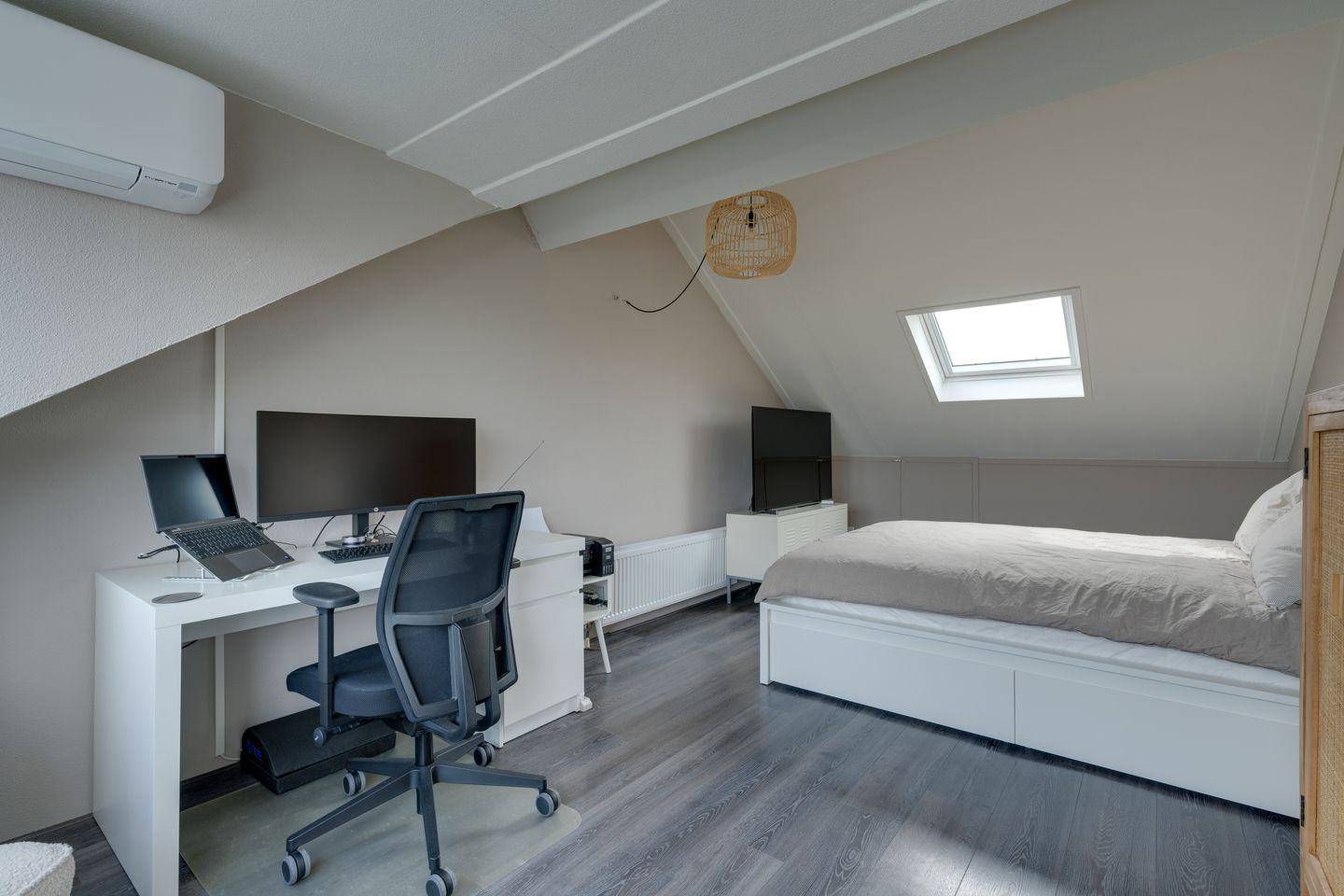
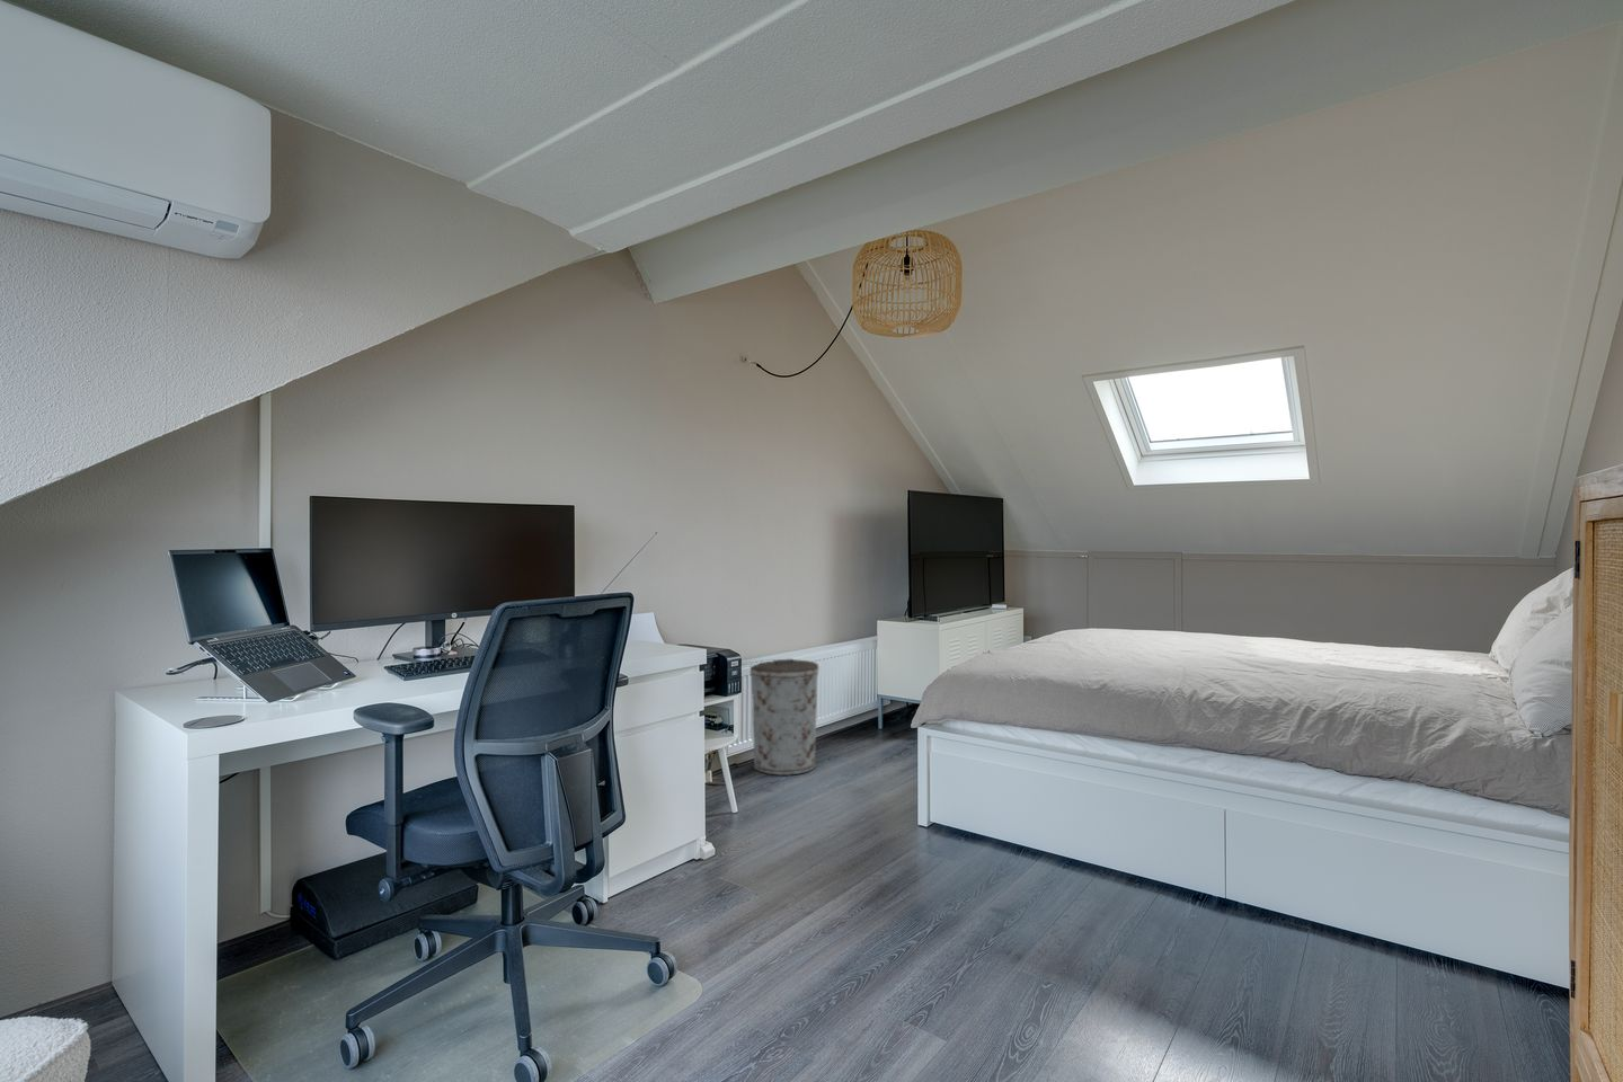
+ trash can [750,658,820,776]
